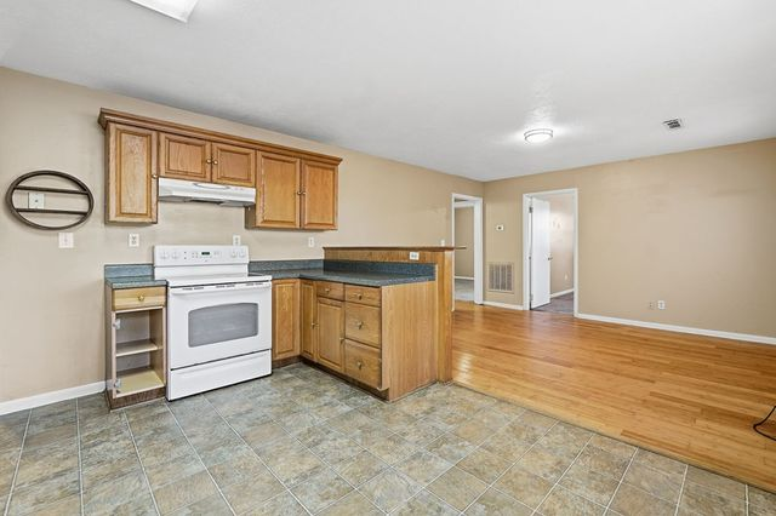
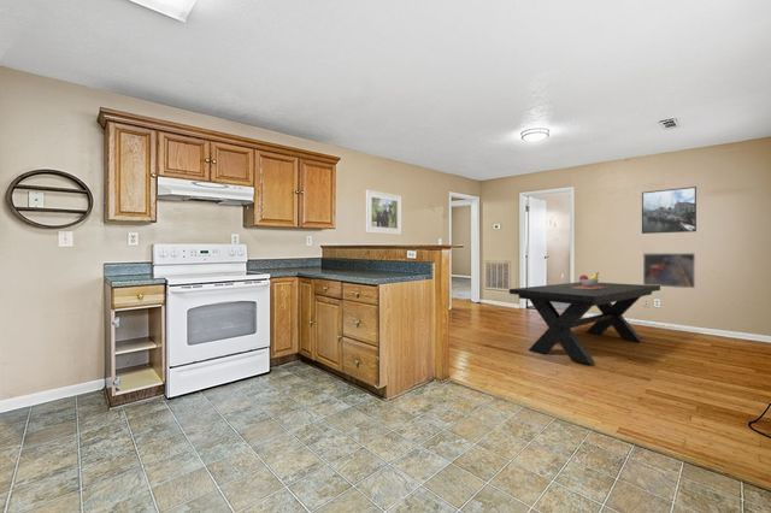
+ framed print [641,185,698,235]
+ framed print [642,252,696,289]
+ dining table [508,271,661,365]
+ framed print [365,189,402,236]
